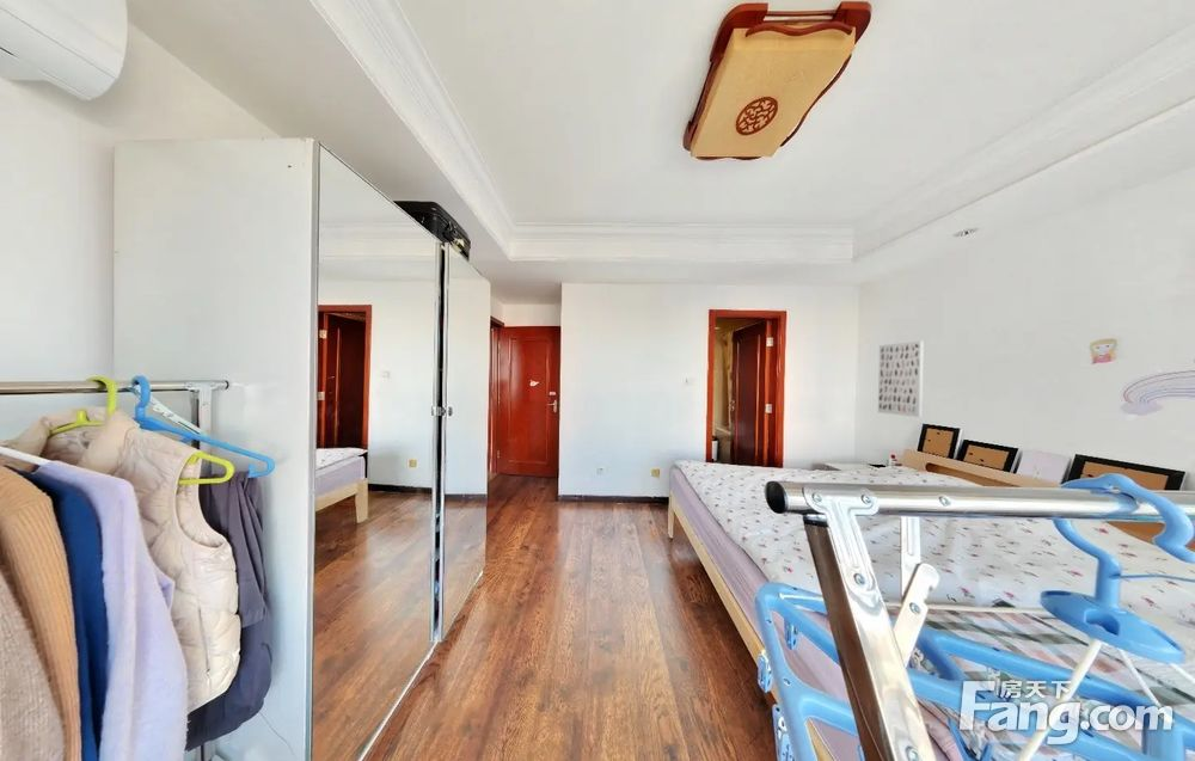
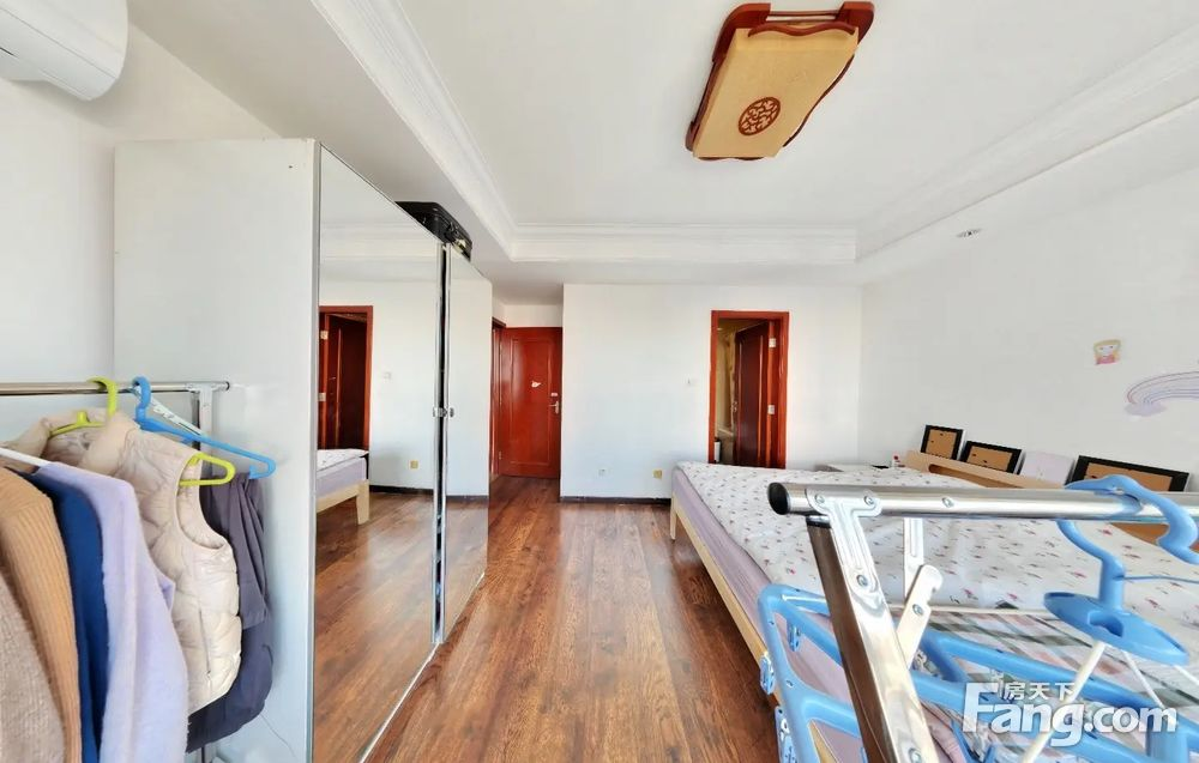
- wall art [877,340,925,418]
